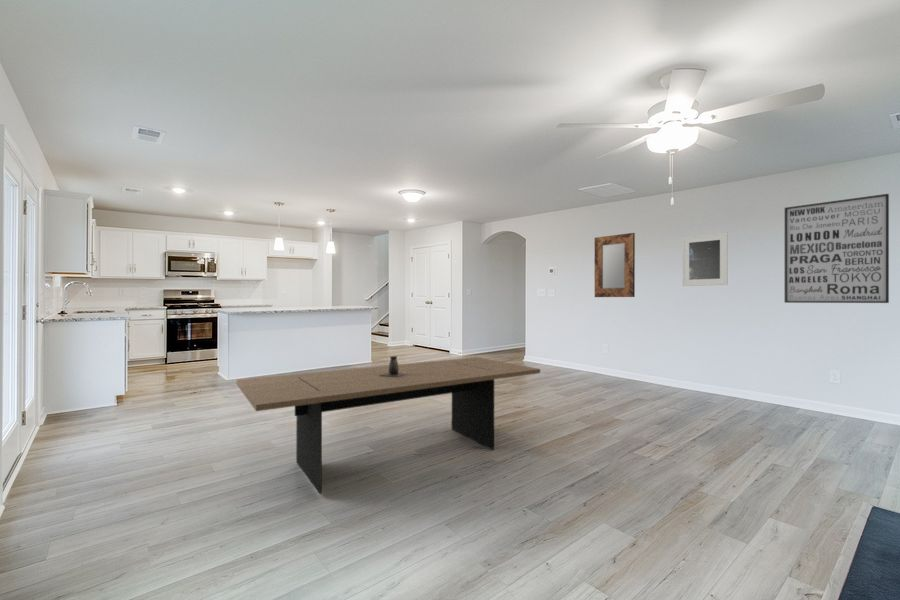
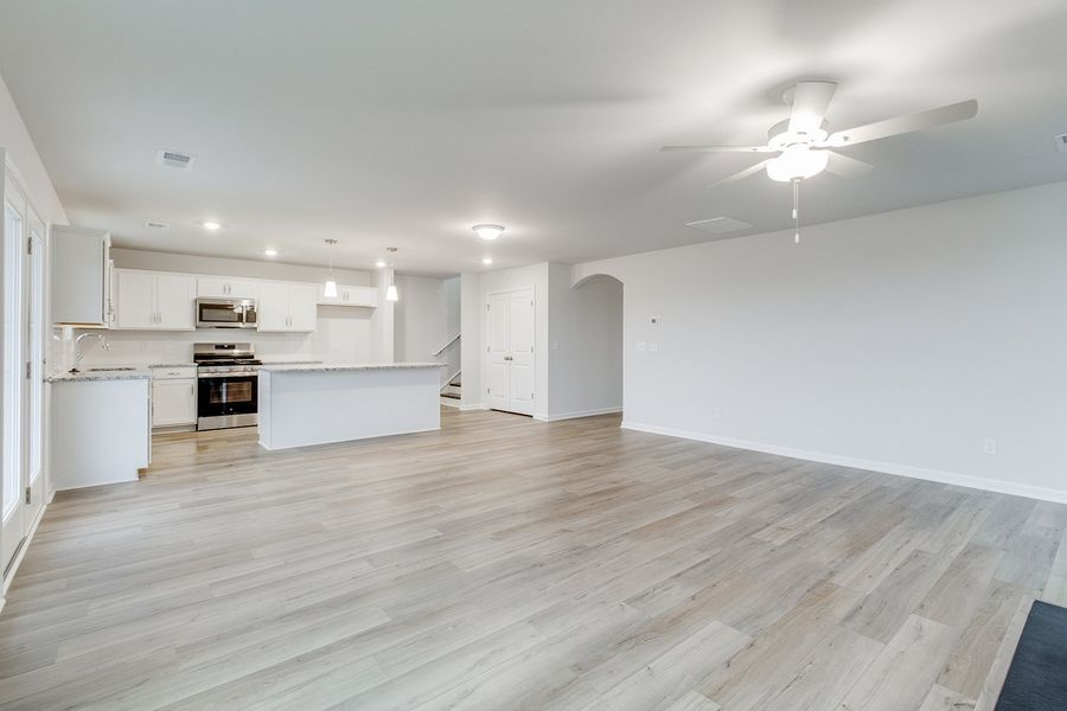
- dining table [235,356,541,496]
- decorative vase [379,355,409,377]
- wall art [784,193,890,304]
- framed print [681,232,729,287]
- home mirror [593,232,636,298]
